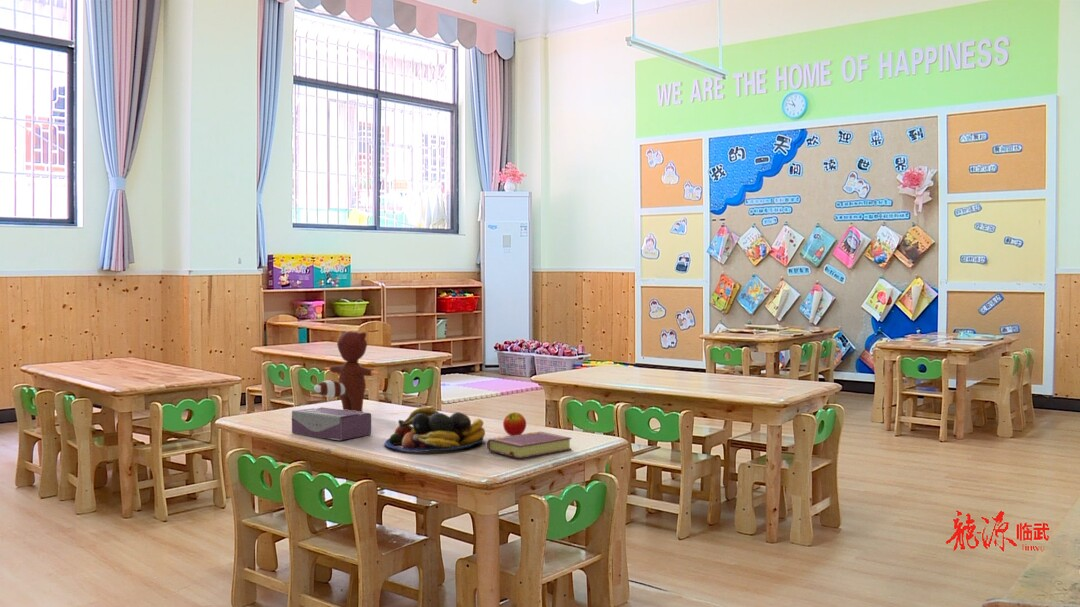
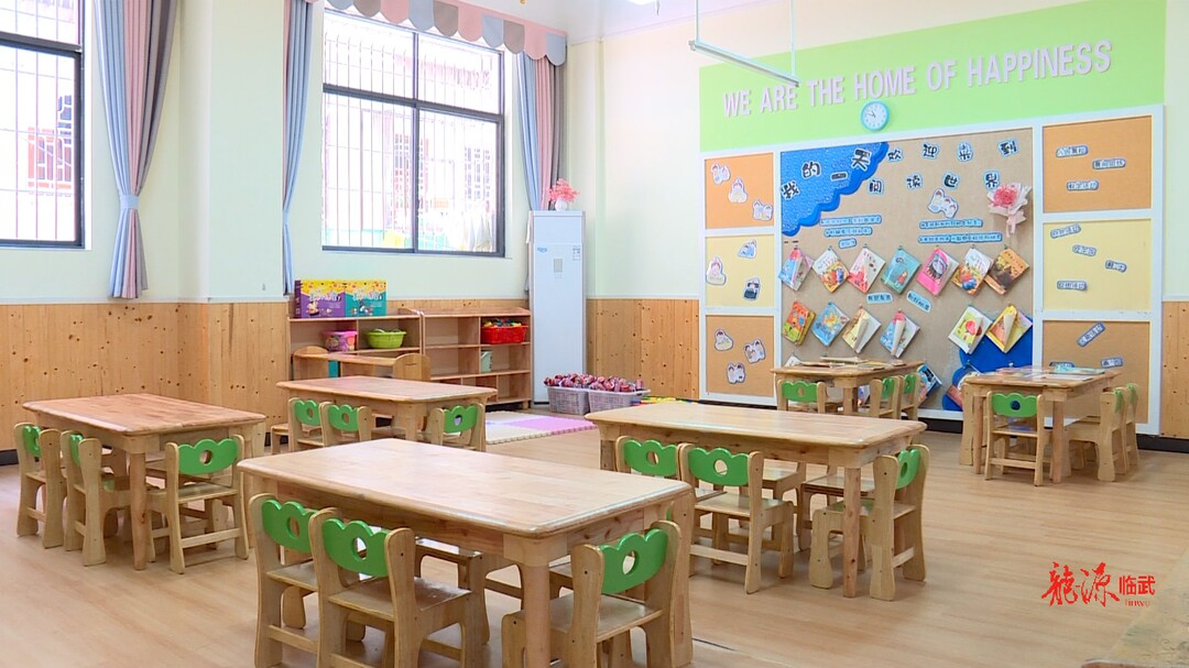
- tissue box [291,406,372,441]
- apple [502,411,527,436]
- fruit bowl [384,406,486,453]
- toy figure [313,330,381,412]
- book [486,431,573,460]
